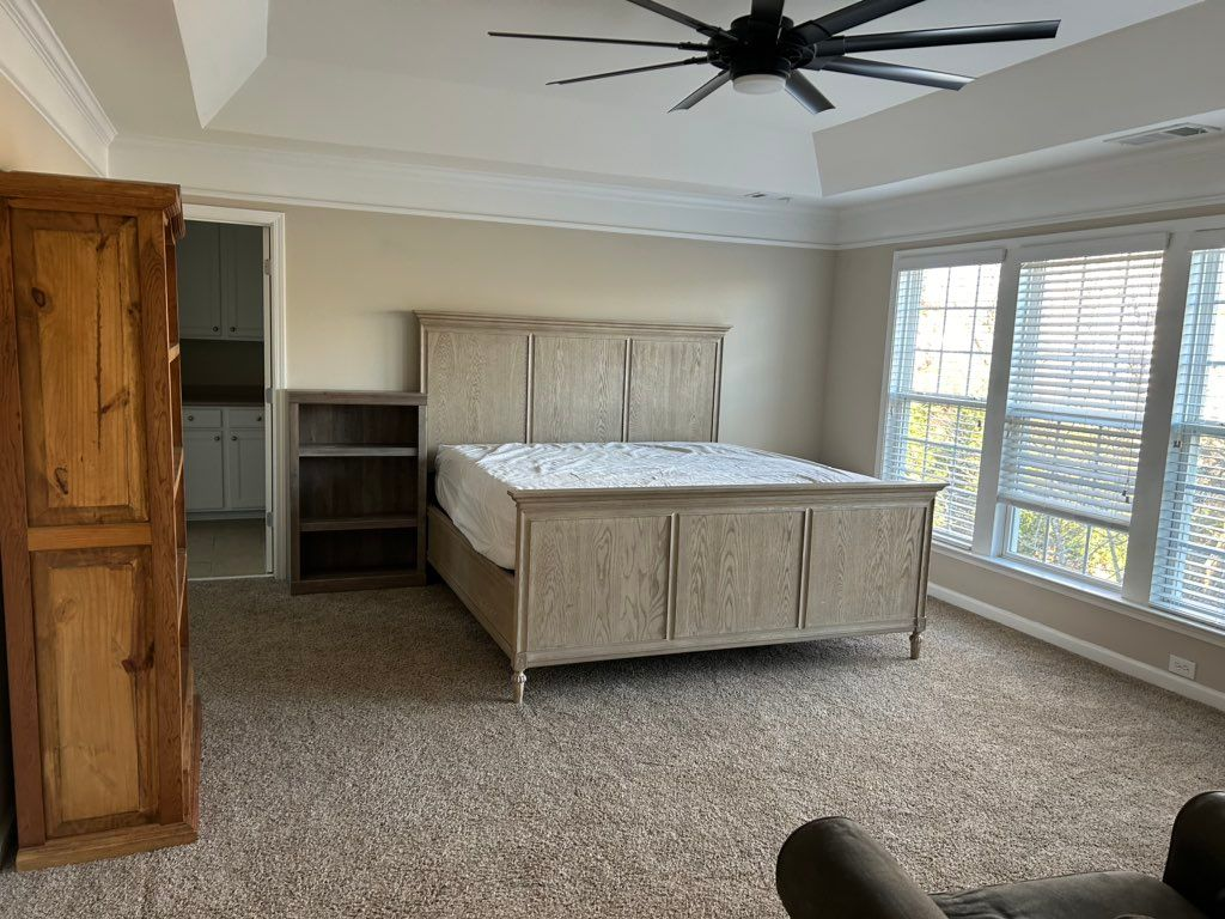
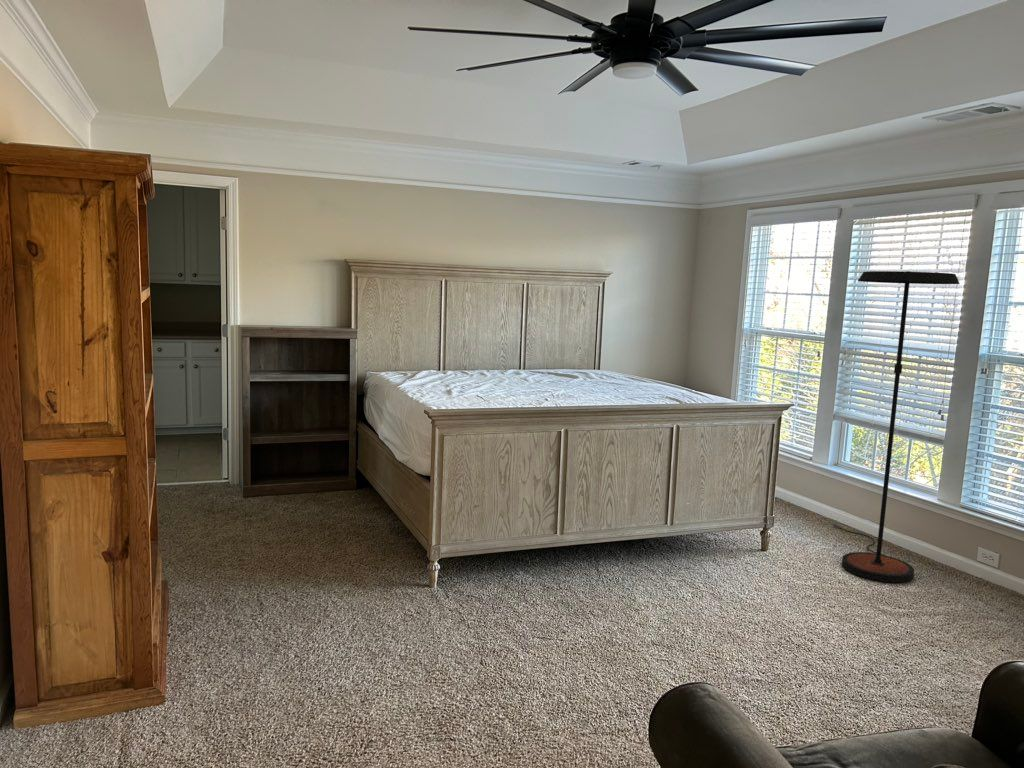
+ floor lamp [831,270,961,584]
